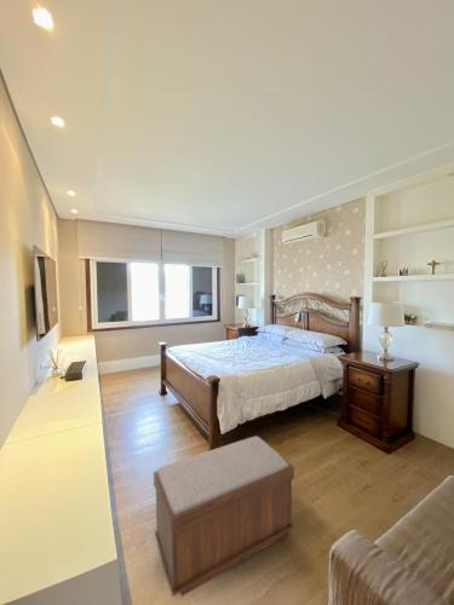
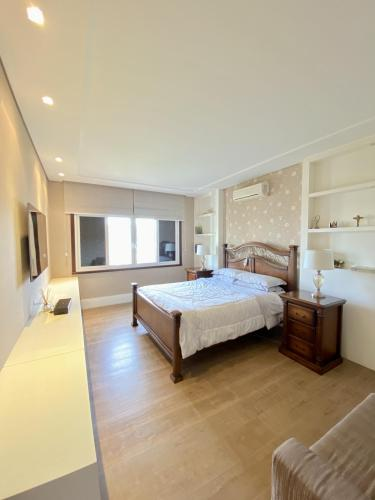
- bench [153,434,295,598]
